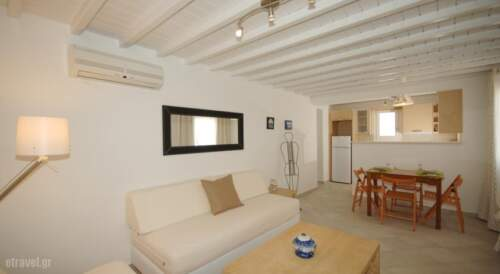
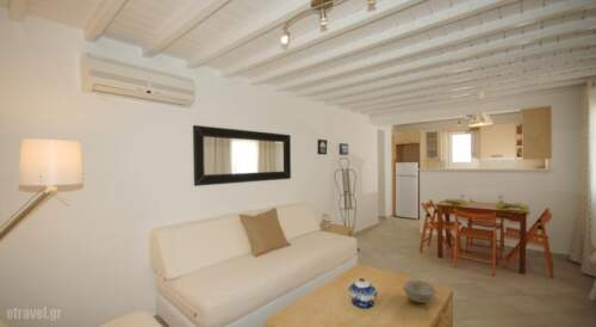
+ bowl [402,279,437,304]
